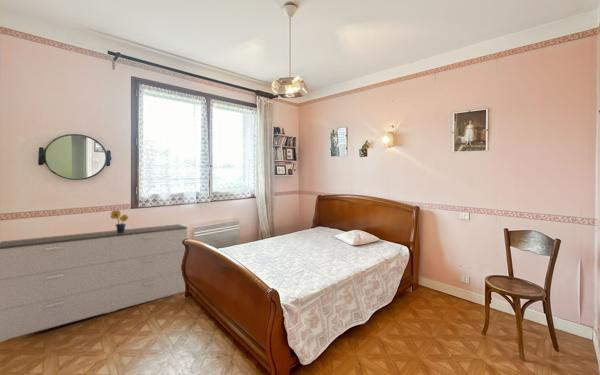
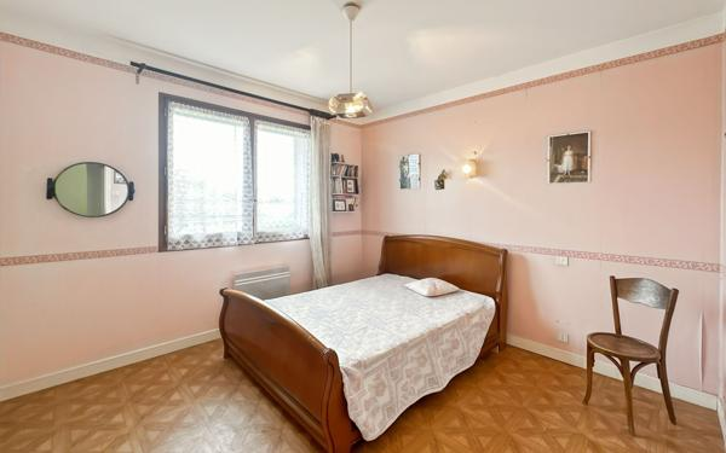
- dresser [0,223,188,343]
- potted flower [110,209,129,233]
